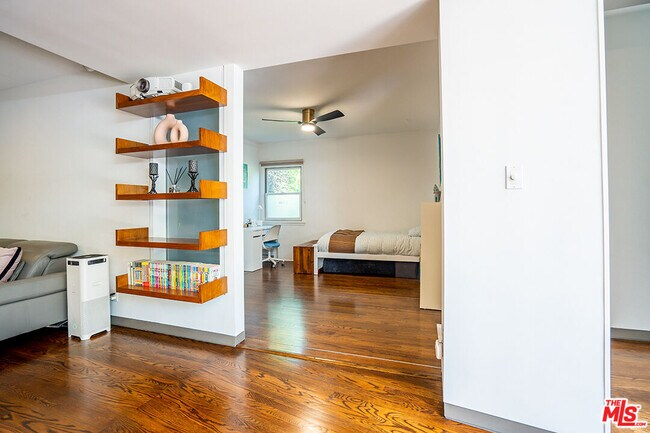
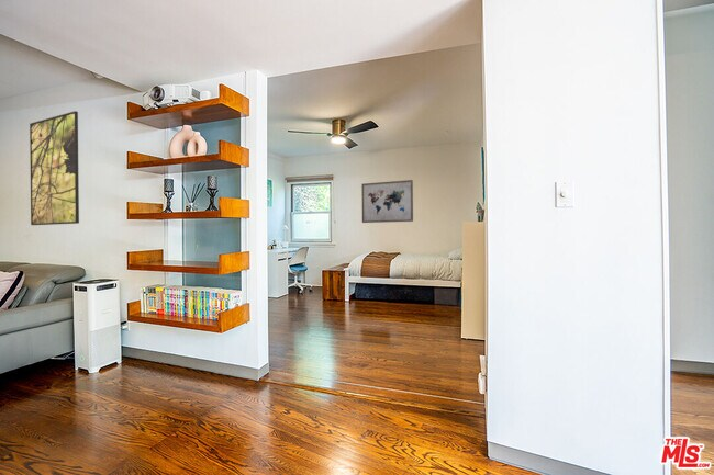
+ wall art [360,179,414,224]
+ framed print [29,110,80,226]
